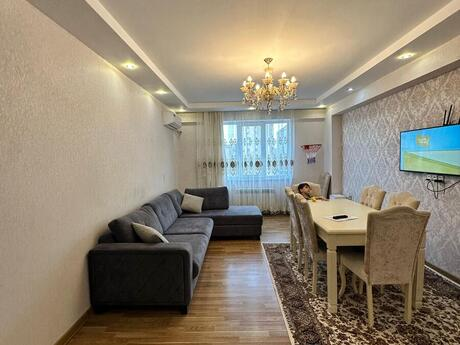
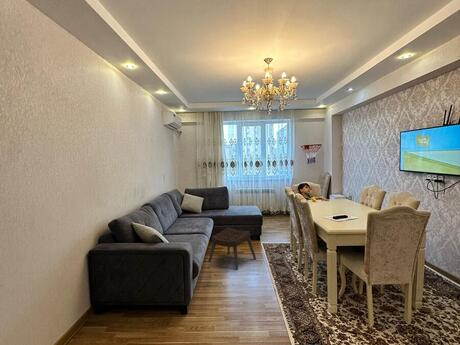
+ ottoman [207,227,257,271]
